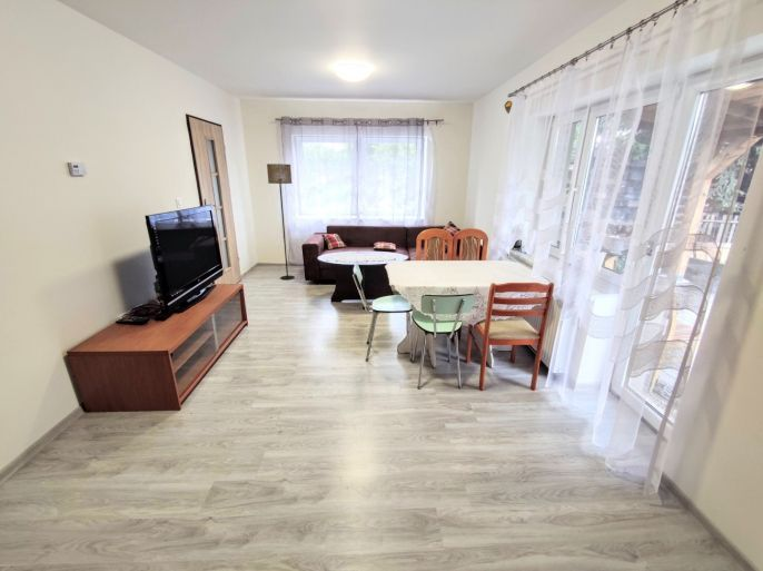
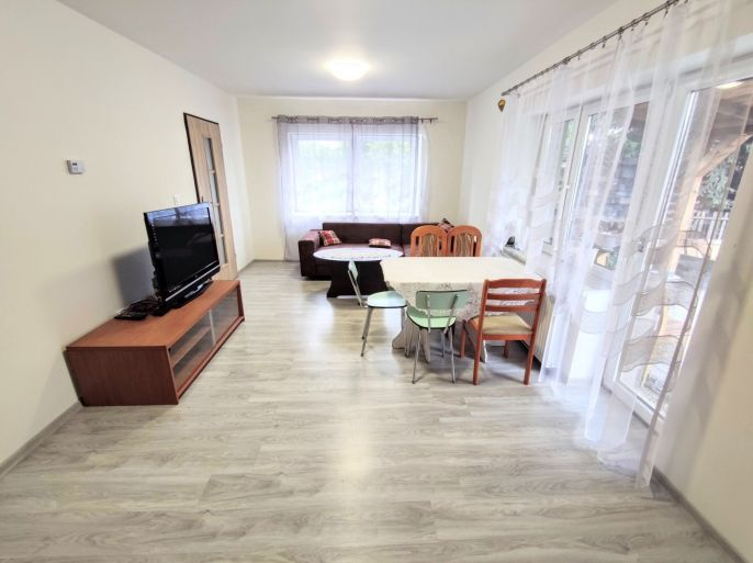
- floor lamp [266,163,296,280]
